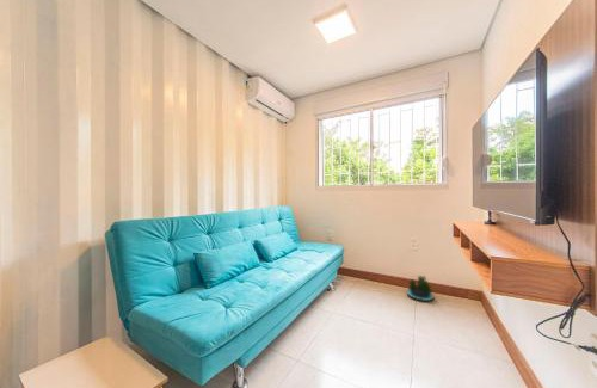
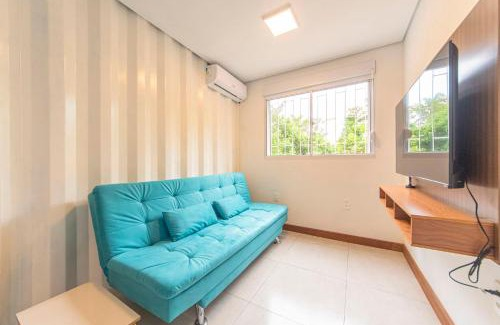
- potted plant [405,275,438,302]
